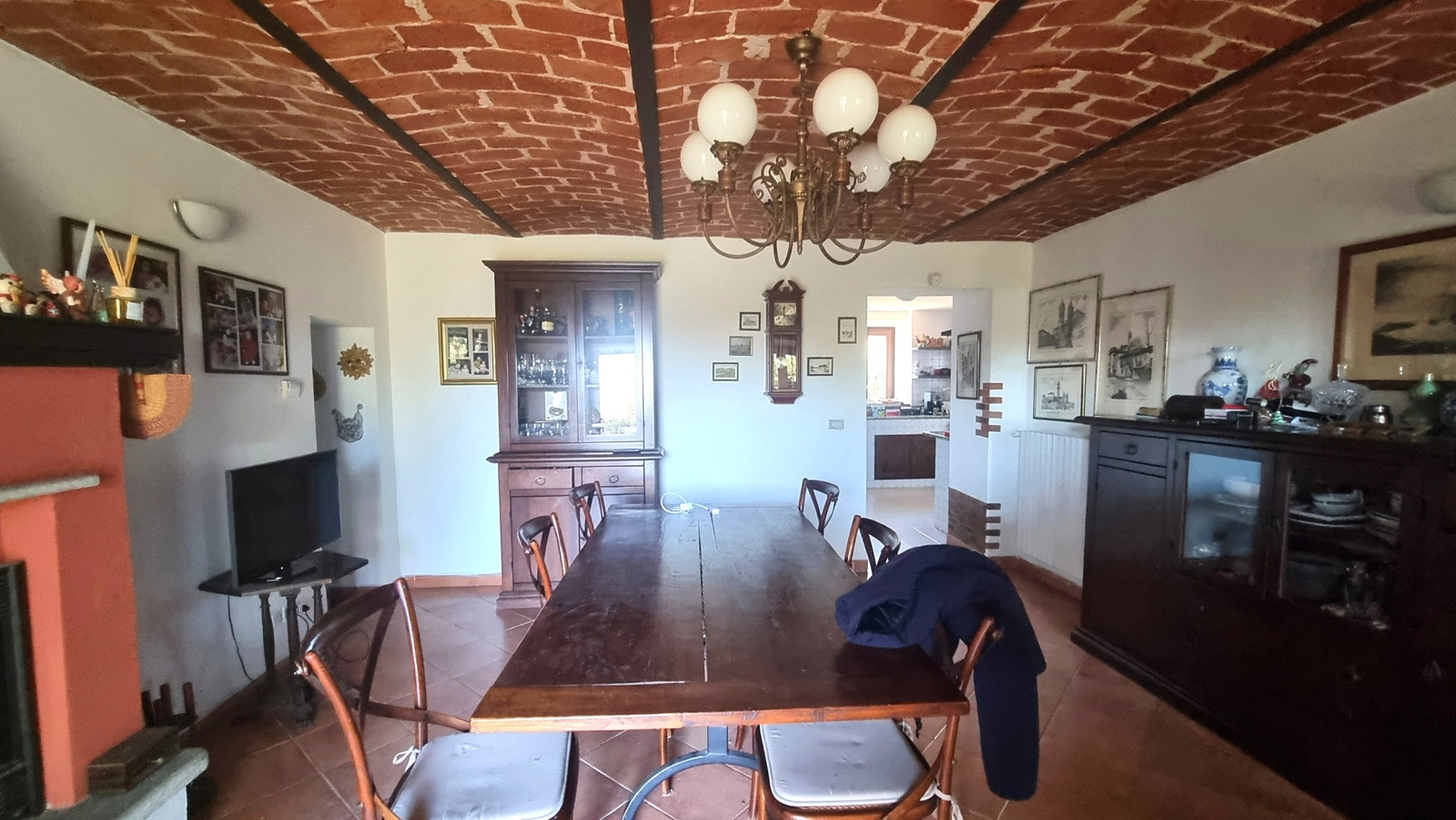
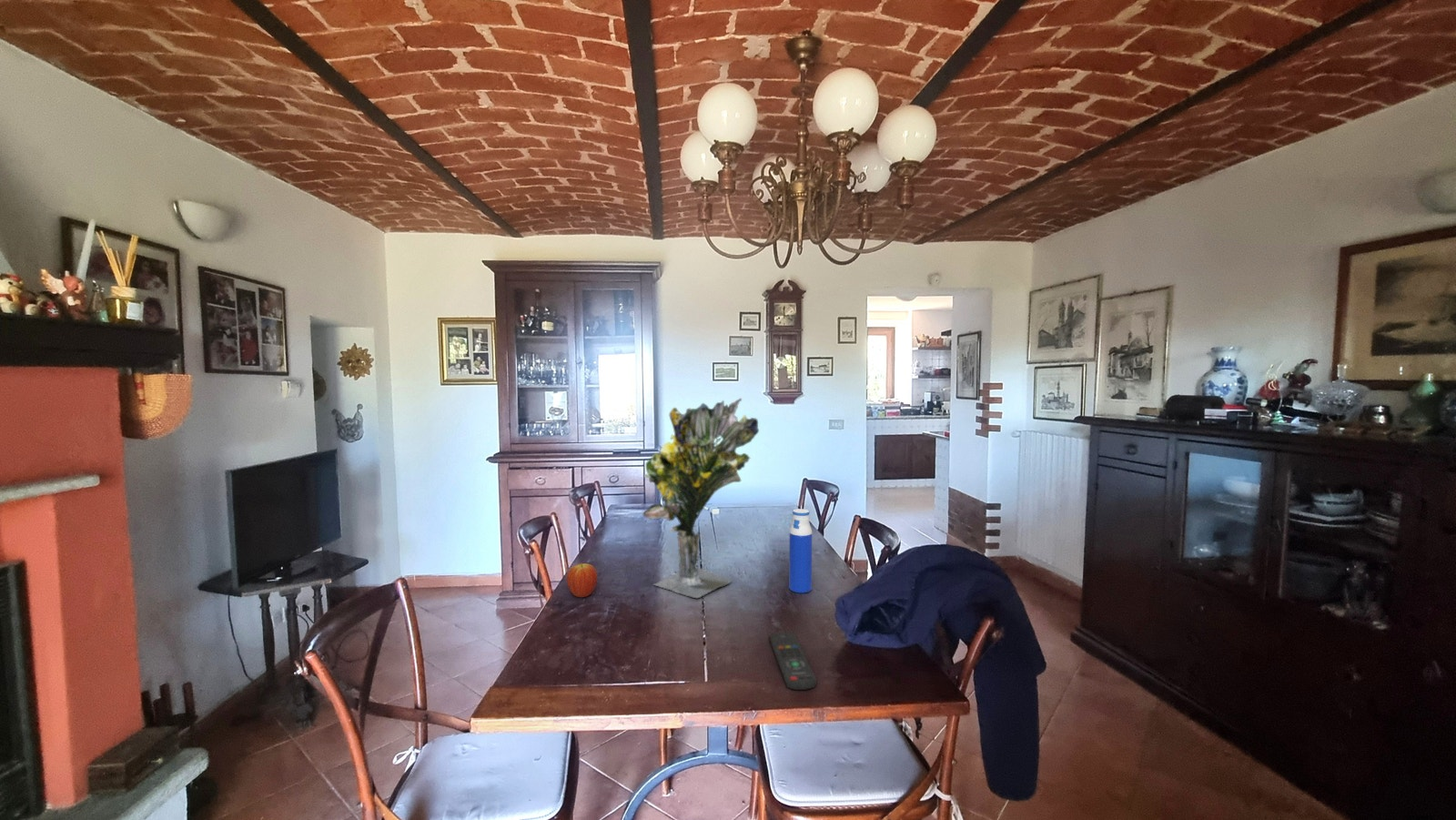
+ remote control [769,632,817,691]
+ water bottle [788,508,813,594]
+ fruit [566,562,598,598]
+ bouquet [642,397,760,599]
